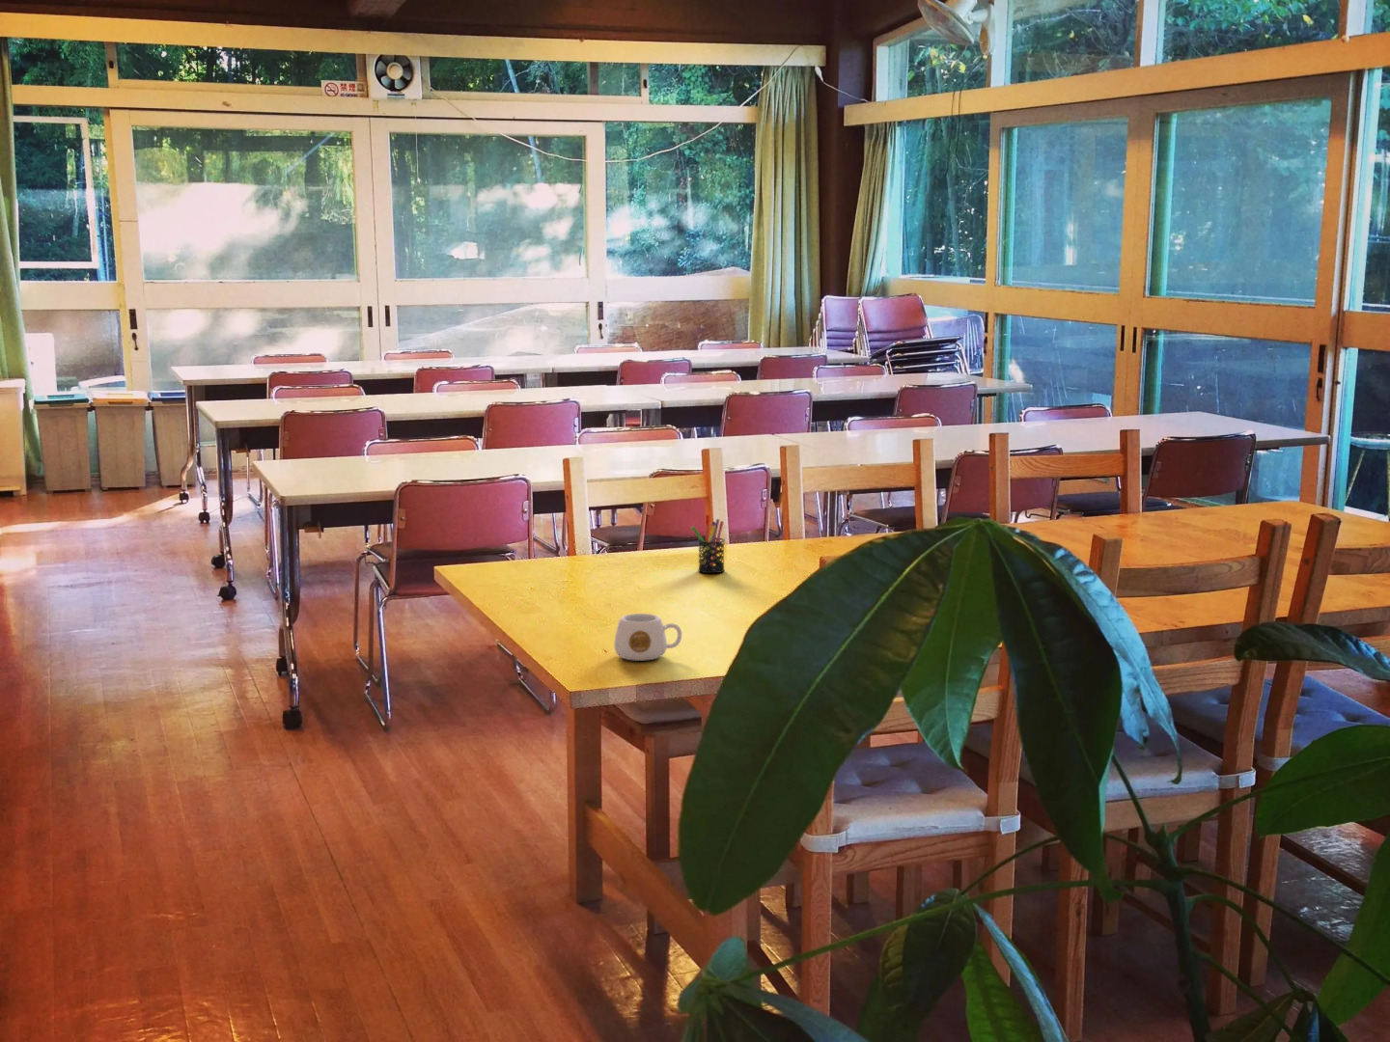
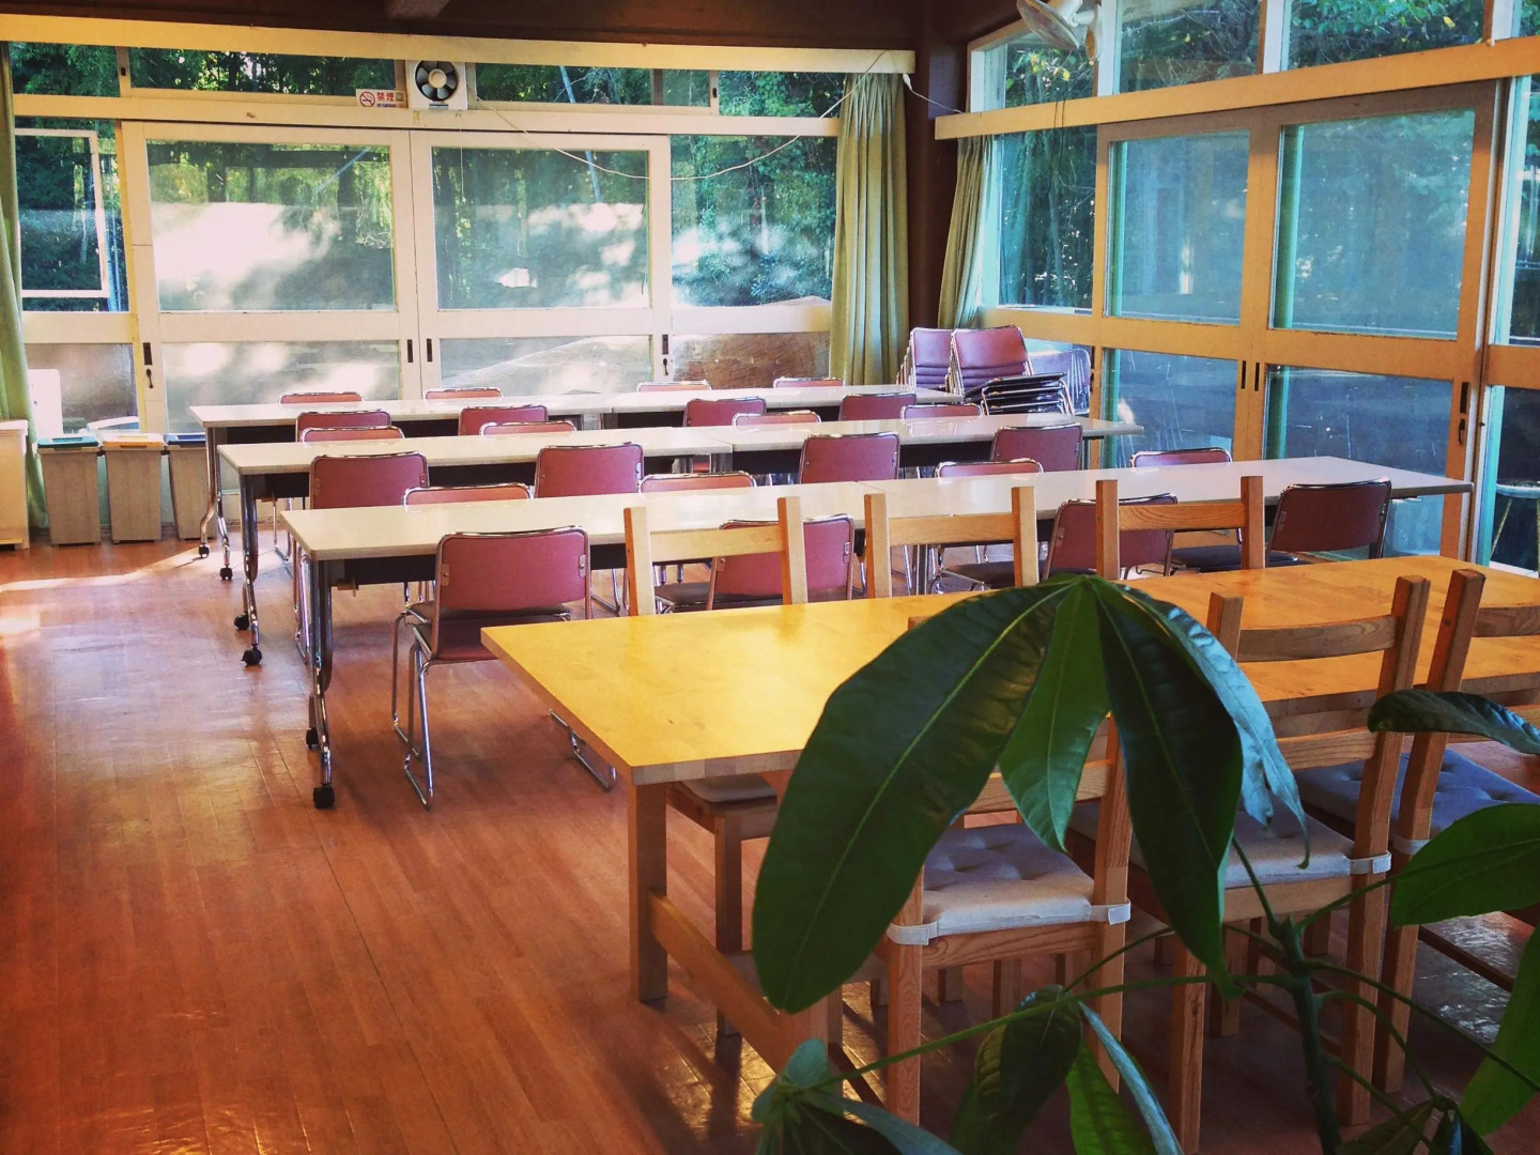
- mug [613,613,683,662]
- pen holder [691,514,726,574]
